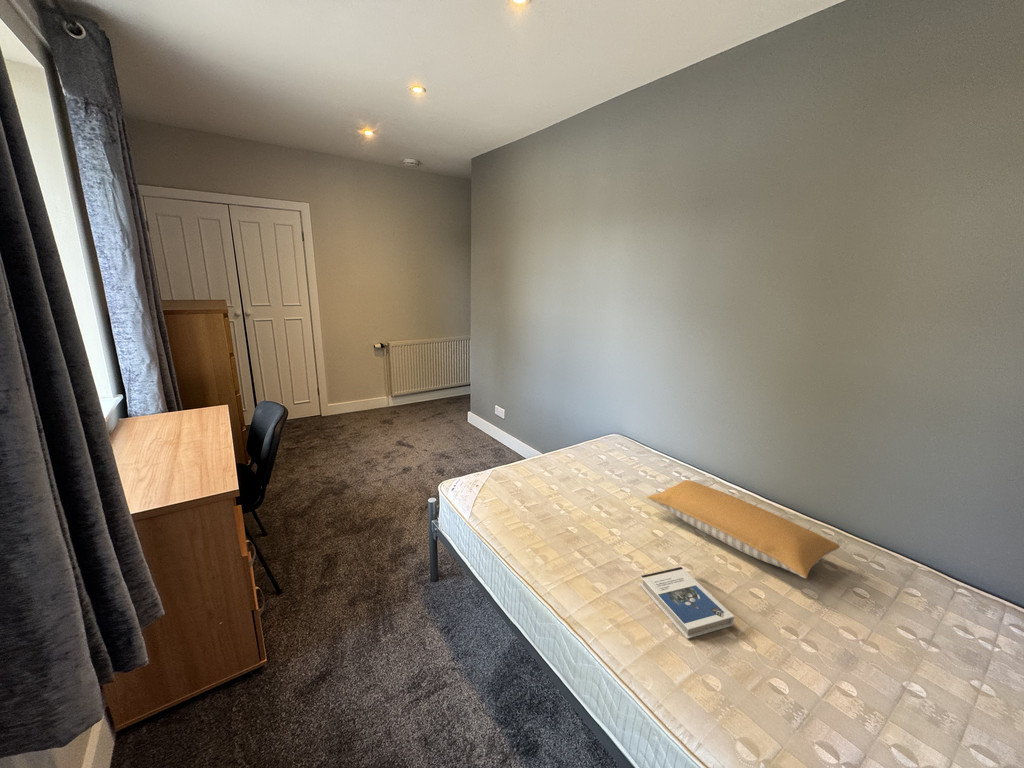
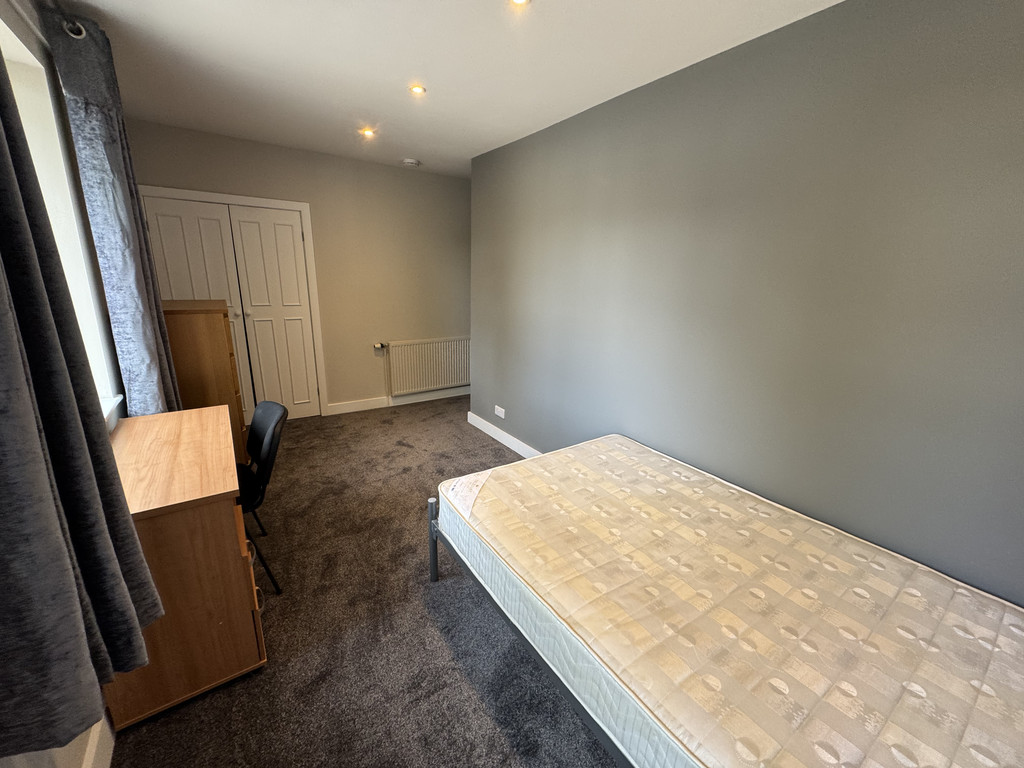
- hardback book [639,566,735,640]
- pillow [646,479,841,579]
